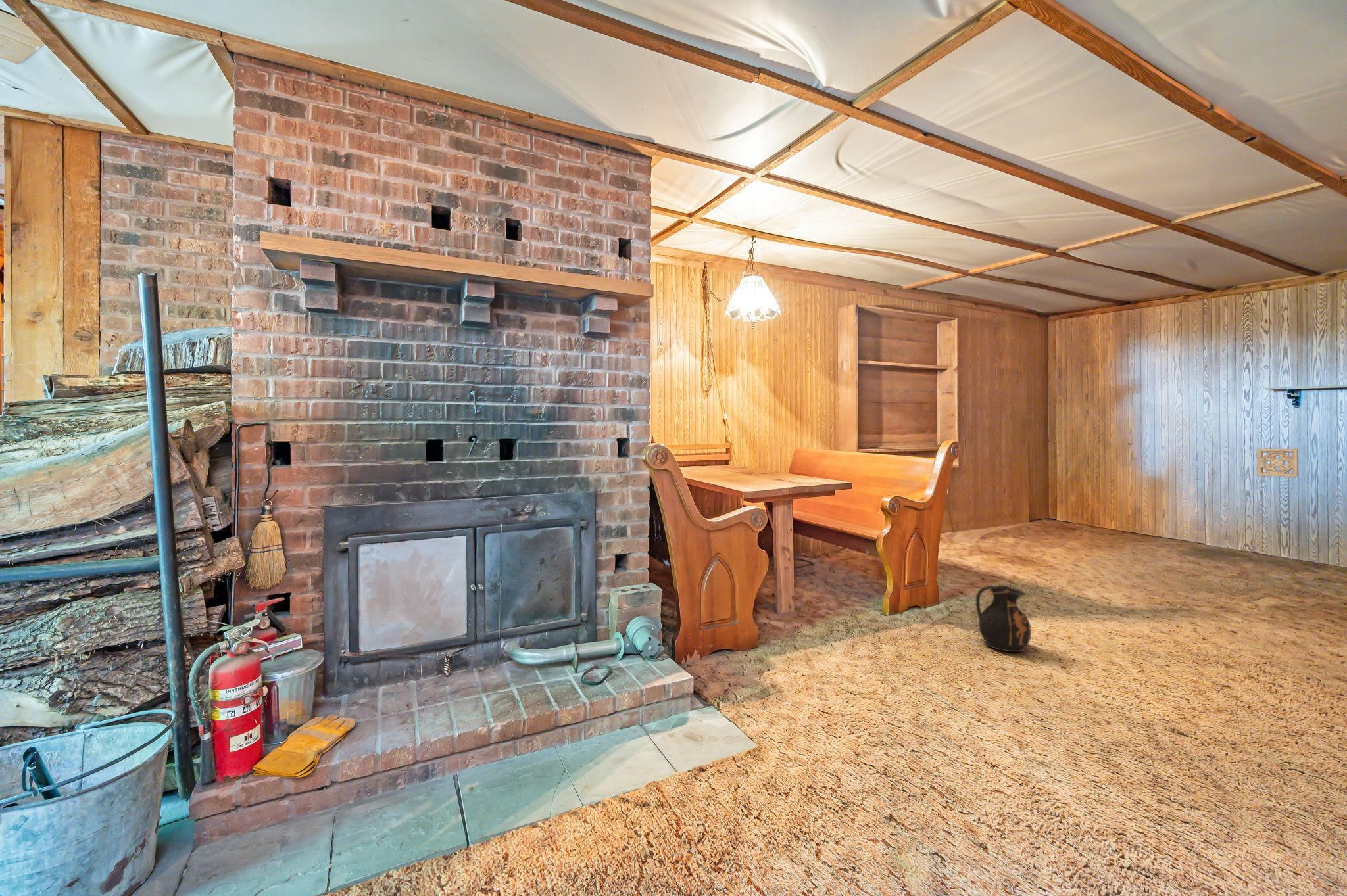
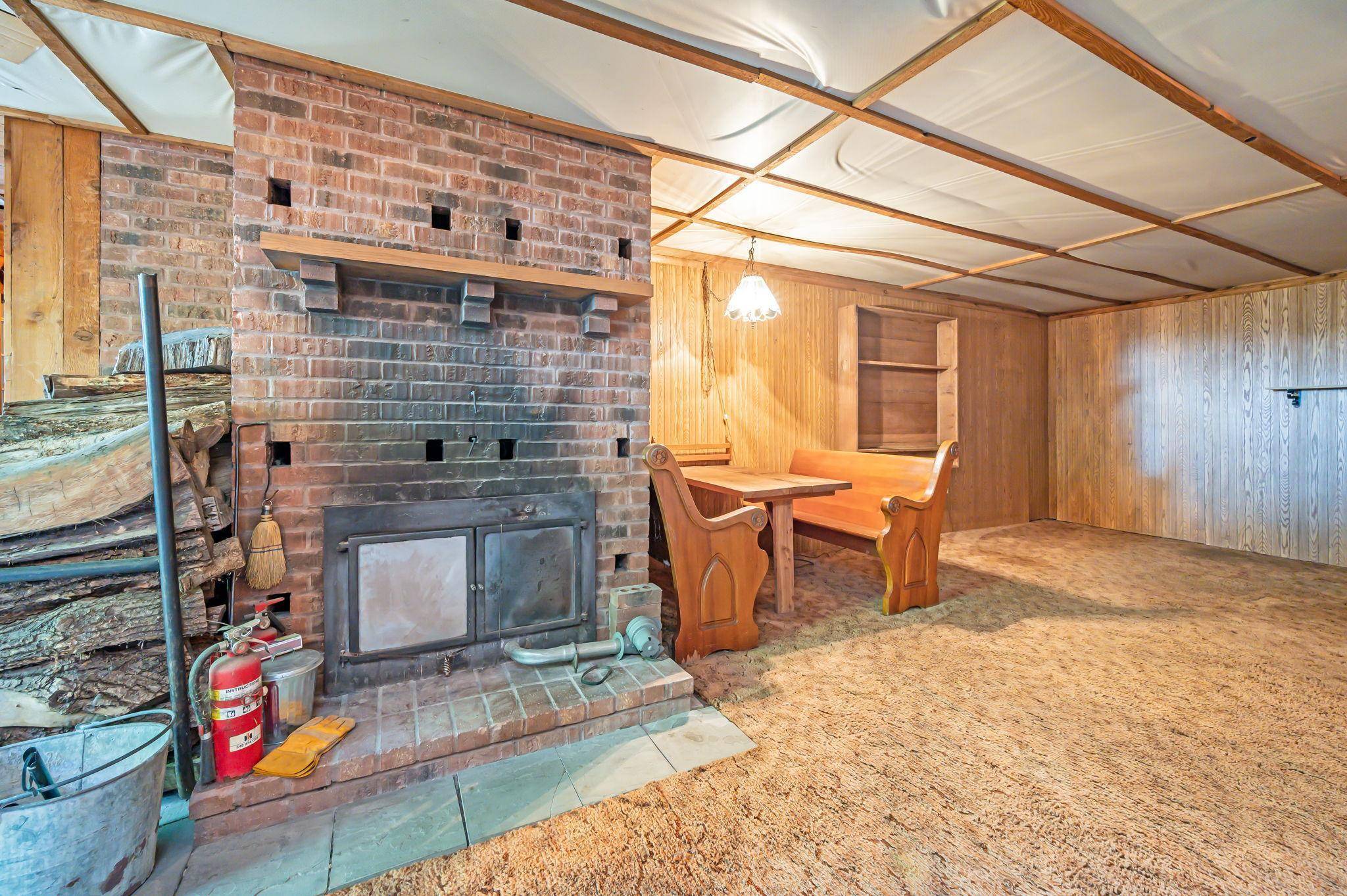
- ceramic jug [975,585,1032,653]
- wall ornament [1256,448,1299,478]
